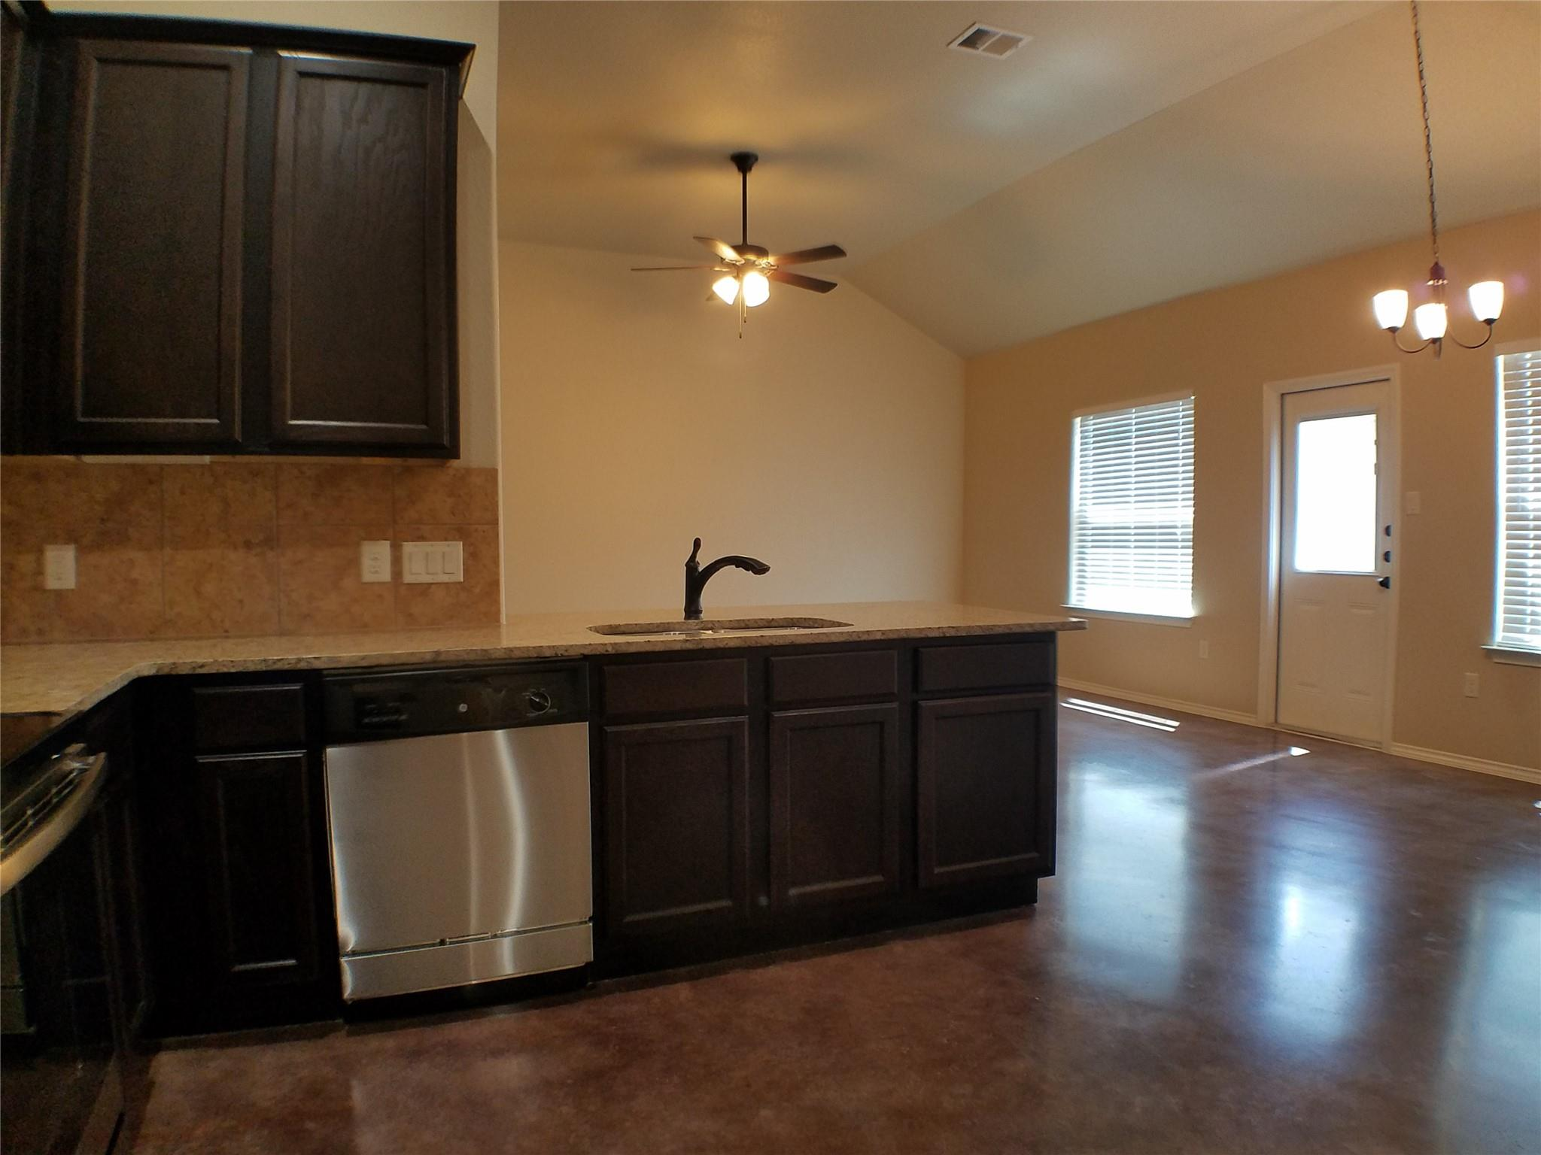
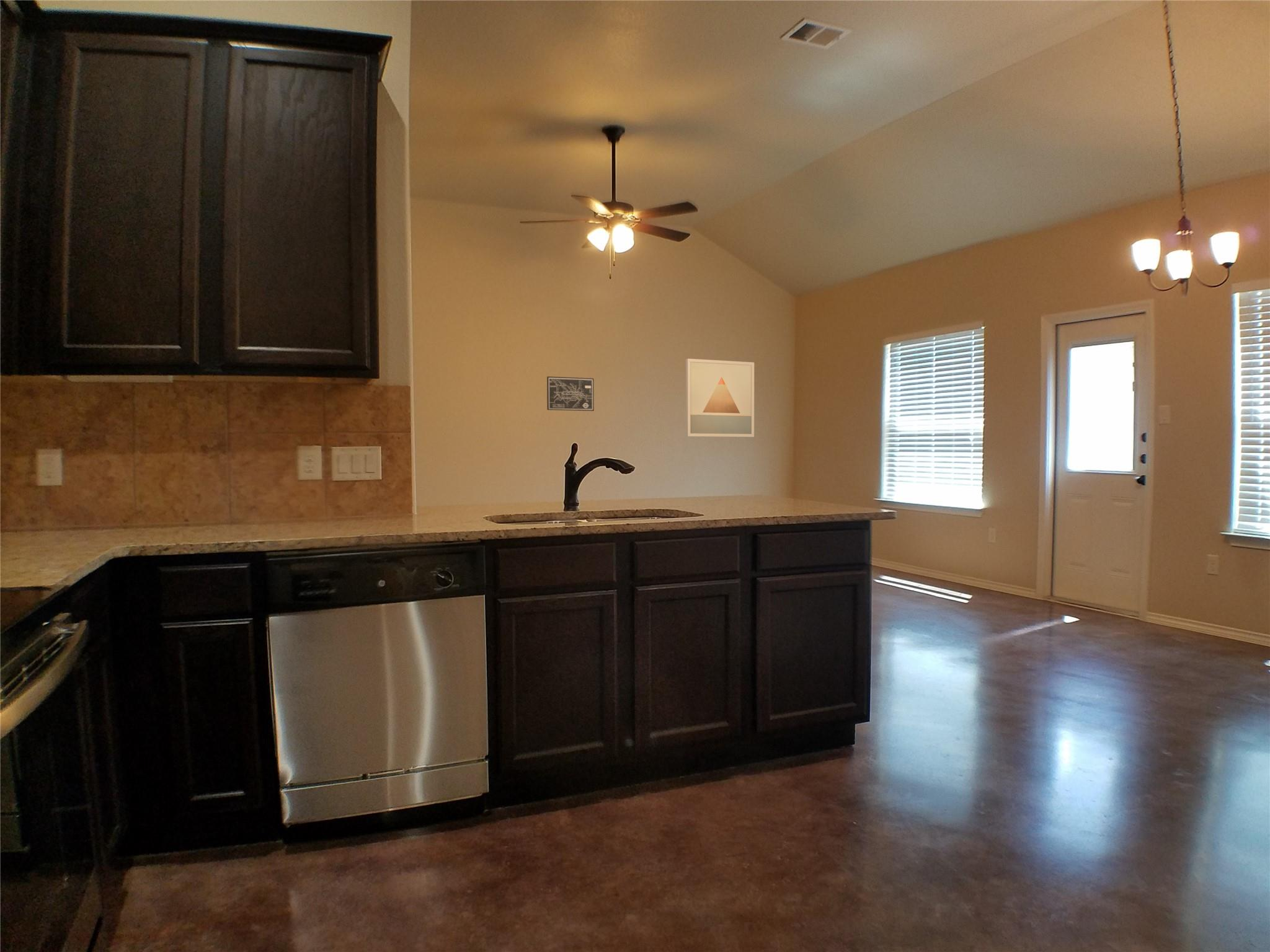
+ wall art [685,358,755,438]
+ wall art [546,376,595,412]
